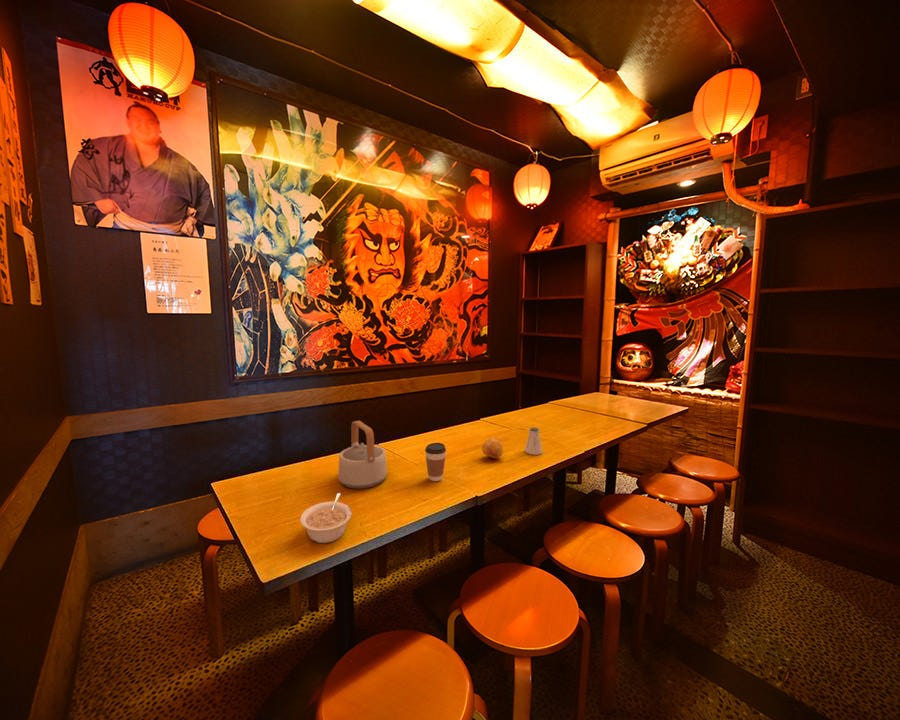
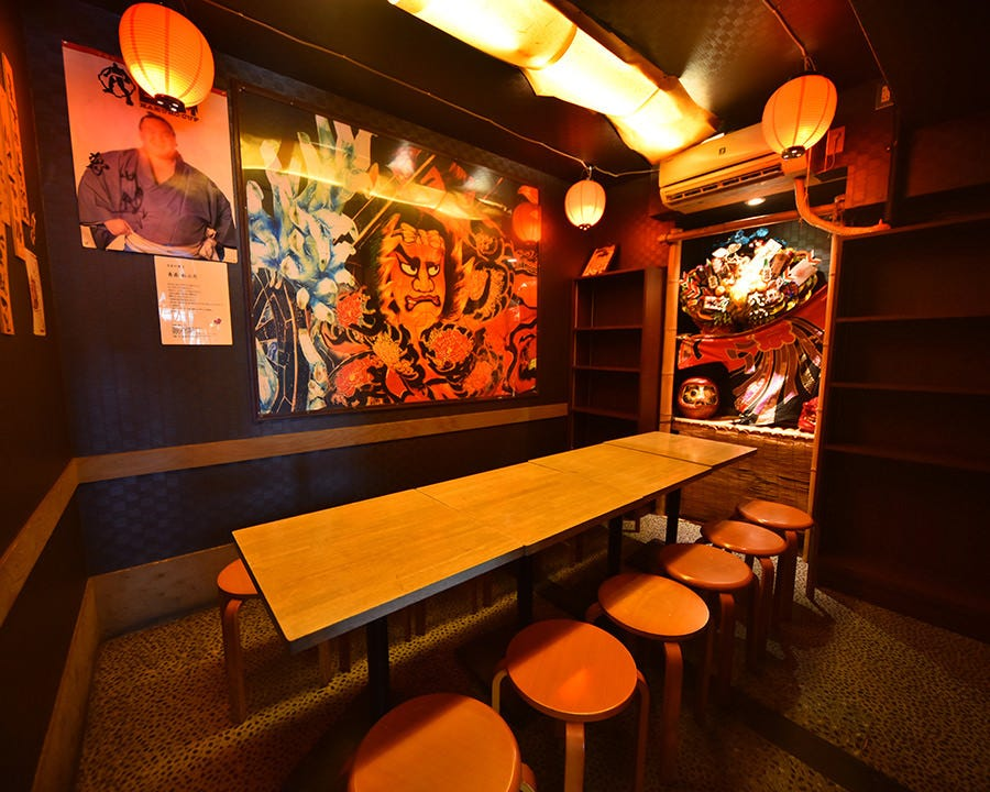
- coffee cup [424,442,447,482]
- saltshaker [524,426,543,456]
- legume [299,492,353,544]
- teapot [338,420,388,490]
- fruit [481,437,504,459]
